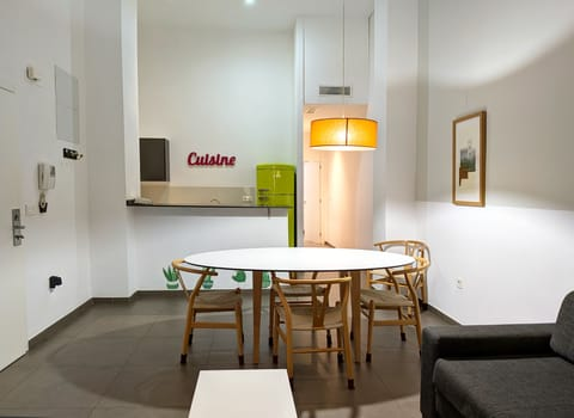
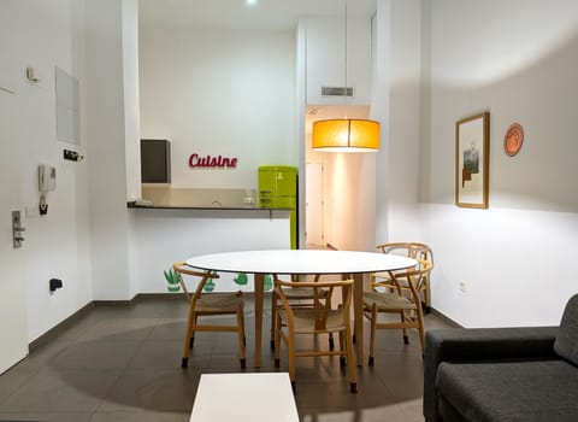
+ decorative plate [502,122,525,158]
